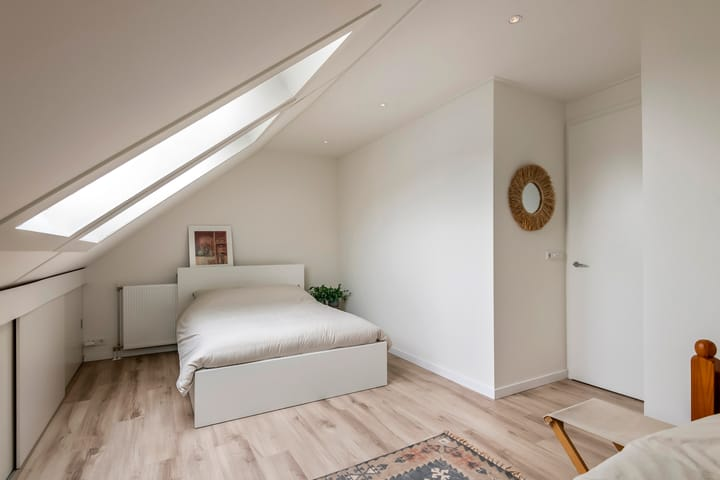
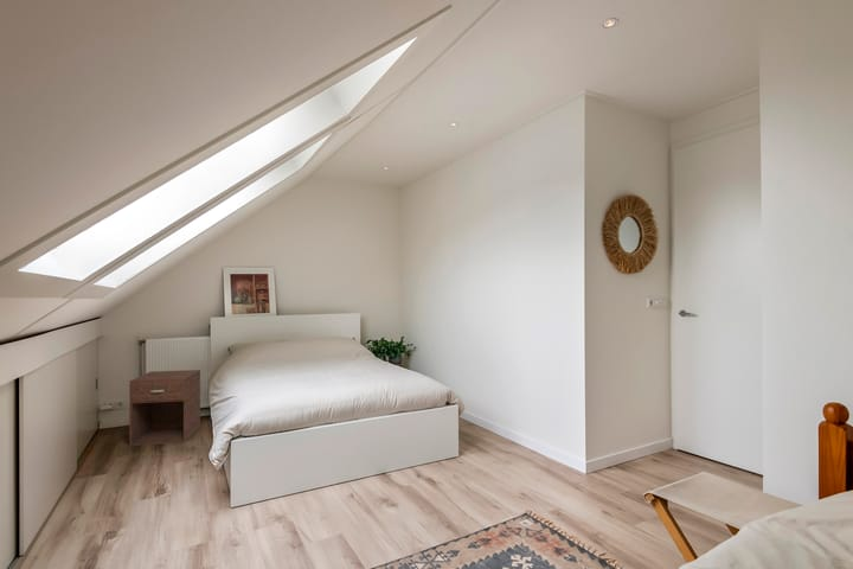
+ nightstand [128,369,201,447]
